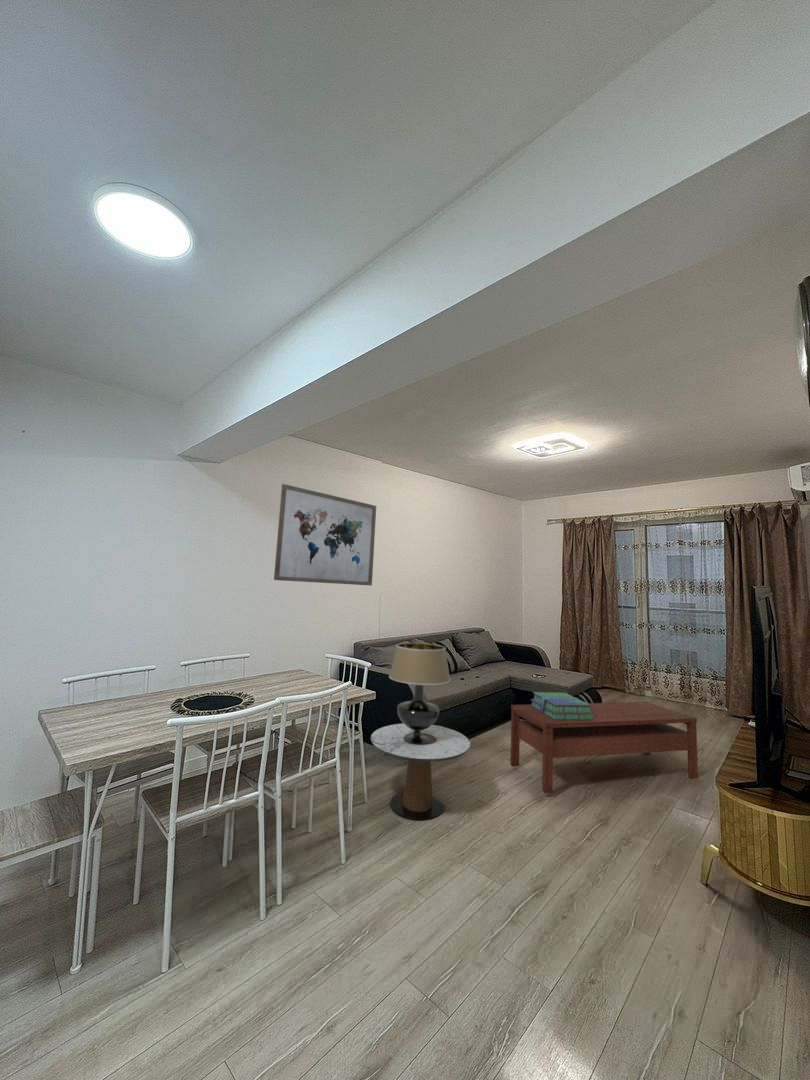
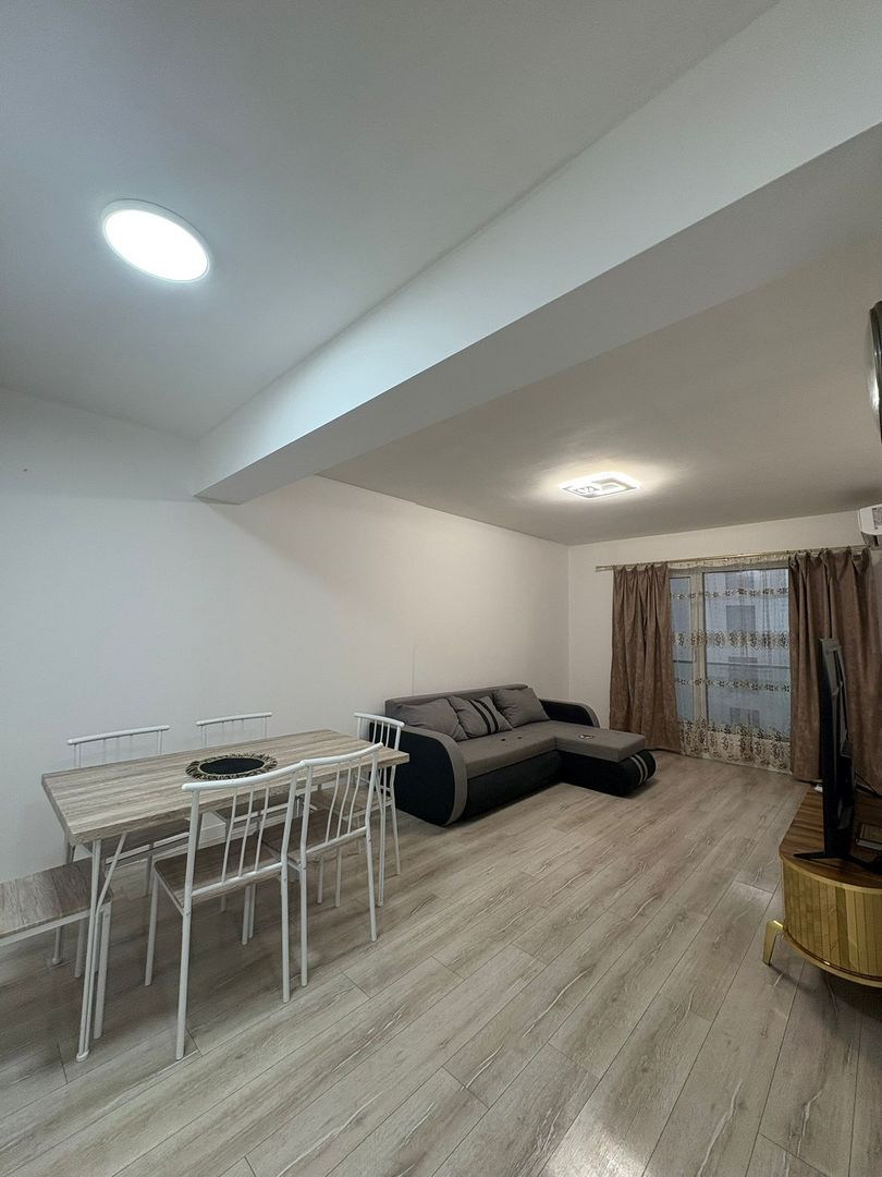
- wall art [273,483,377,587]
- table lamp [388,642,451,744]
- side table [370,723,471,821]
- coffee table [509,701,699,794]
- stack of books [530,691,594,720]
